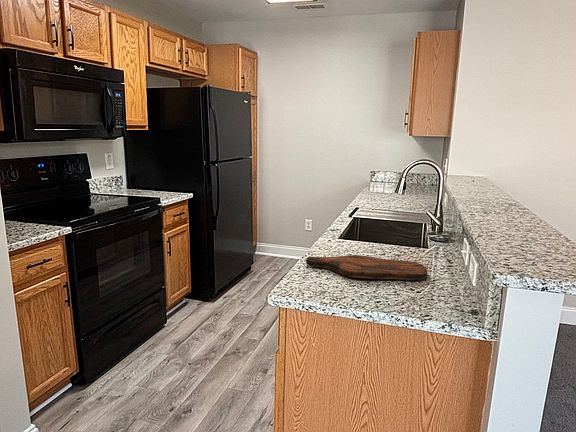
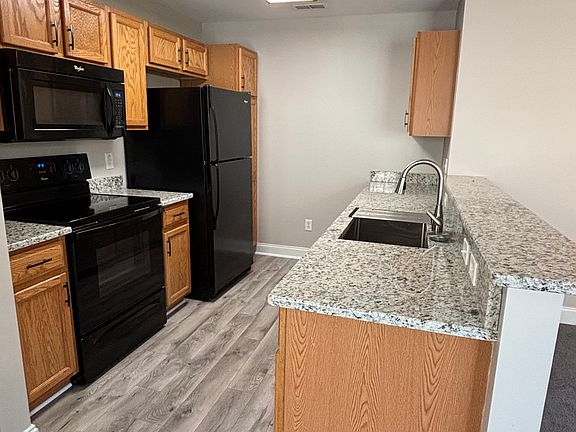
- cutting board [305,254,428,281]
